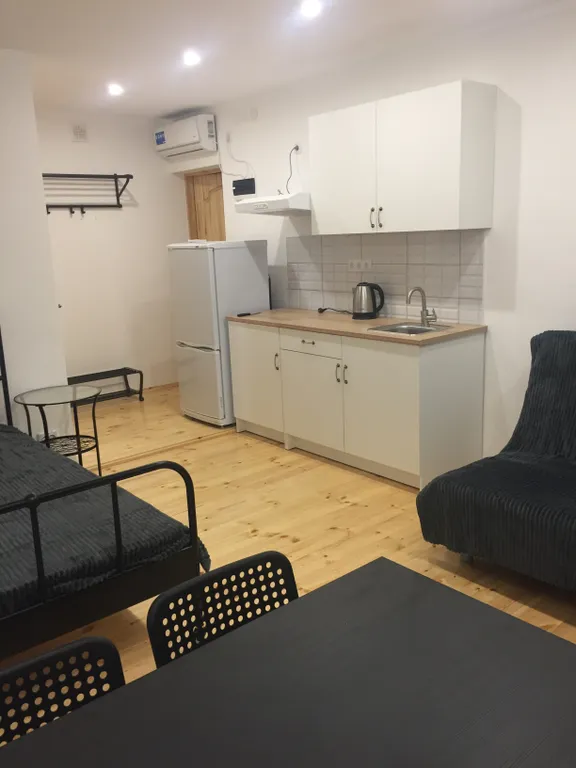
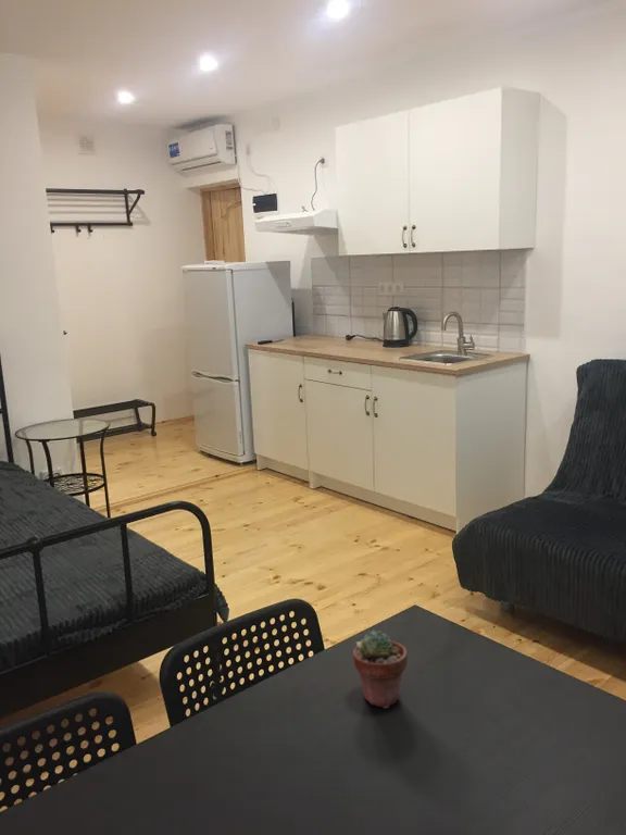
+ potted succulent [352,630,409,710]
